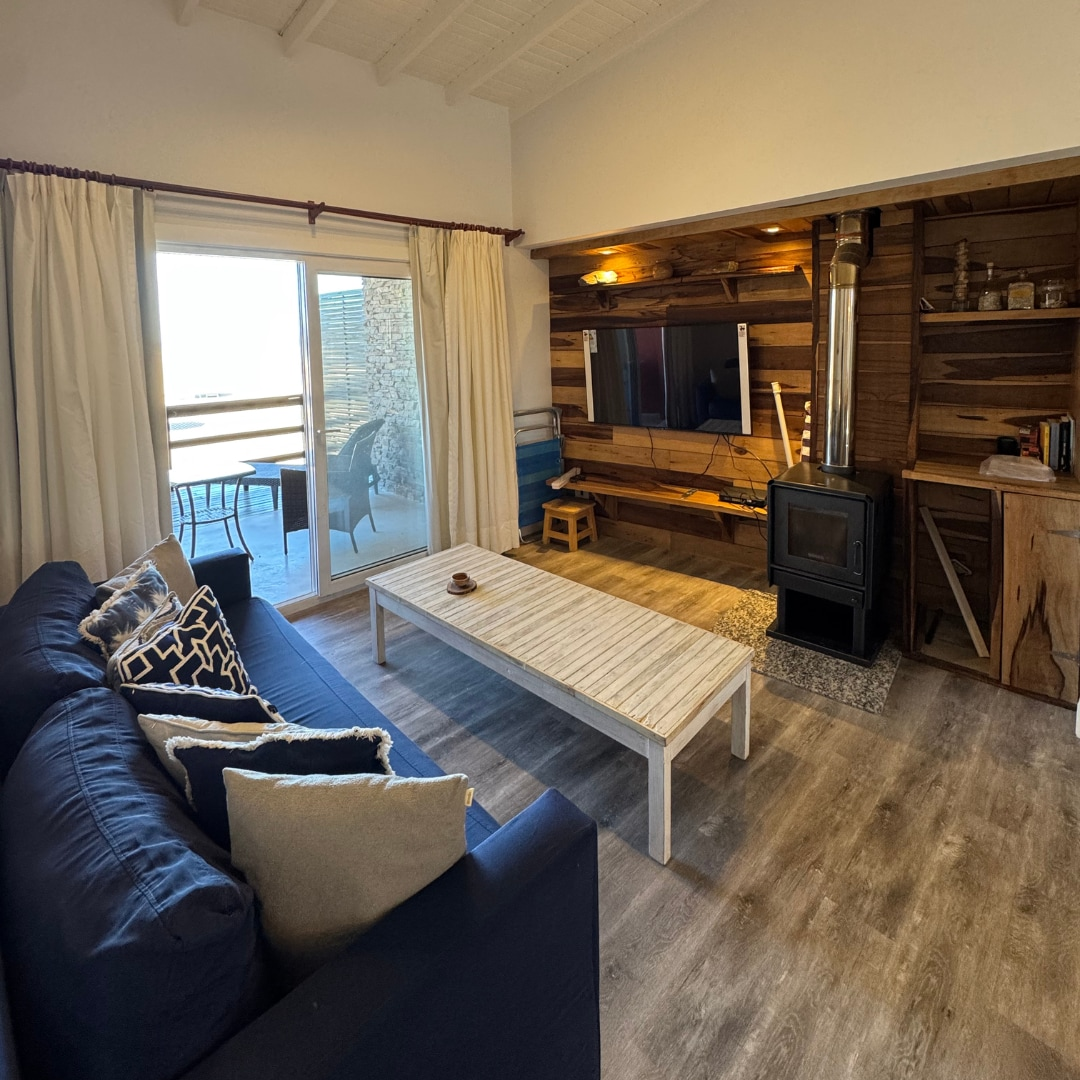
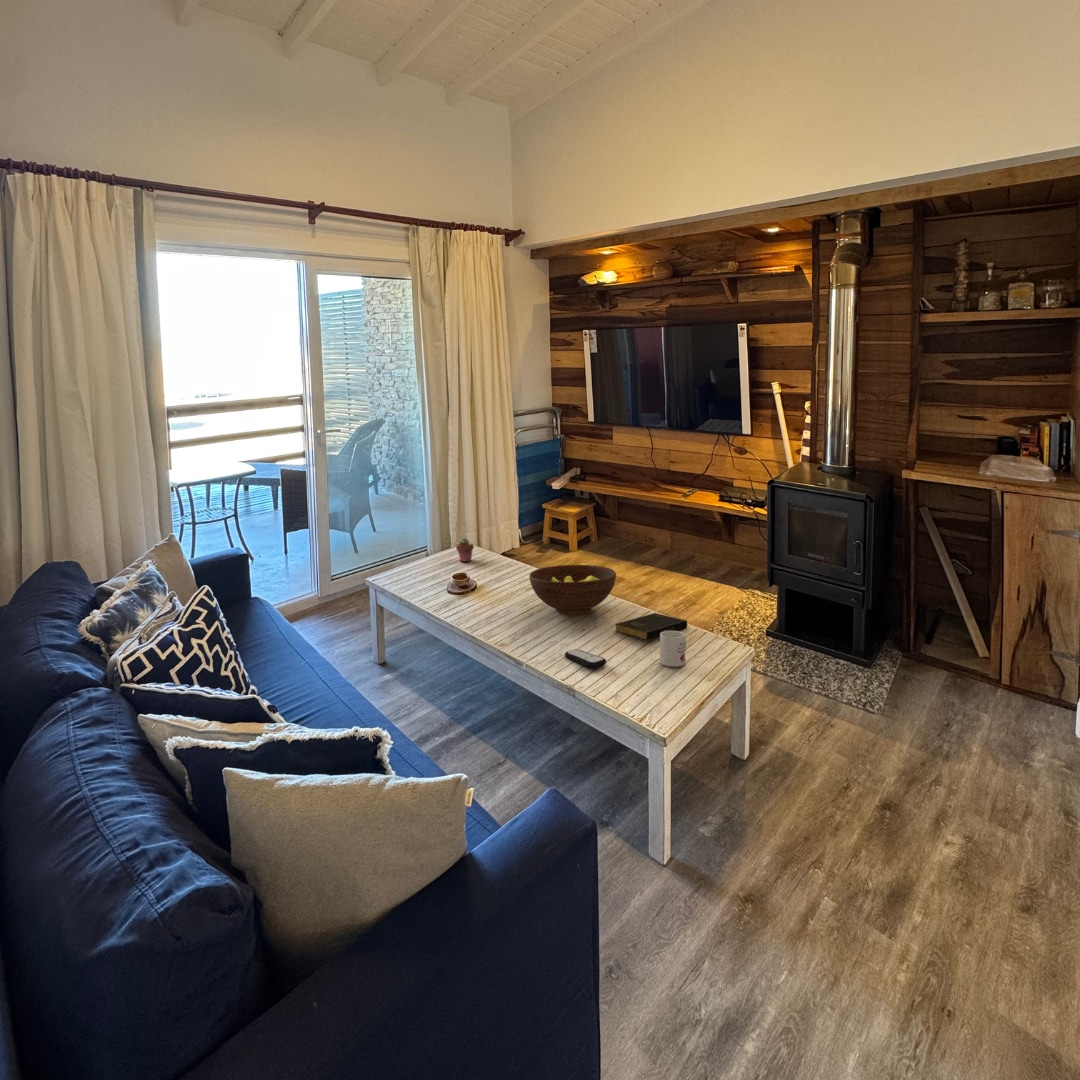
+ remote control [564,648,607,669]
+ mug [659,630,687,668]
+ fruit bowl [529,564,617,616]
+ potted succulent [455,537,475,563]
+ book [614,612,688,641]
